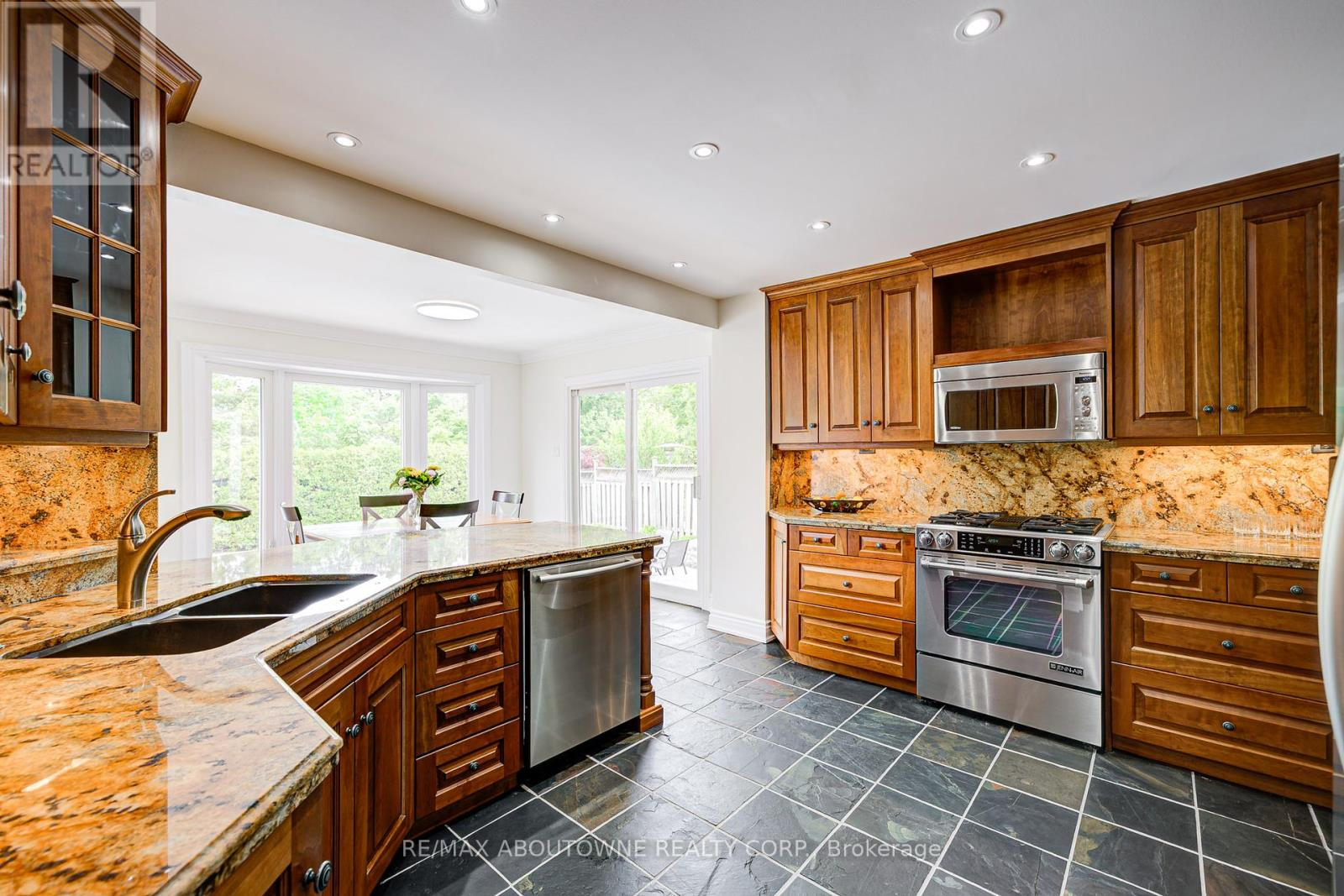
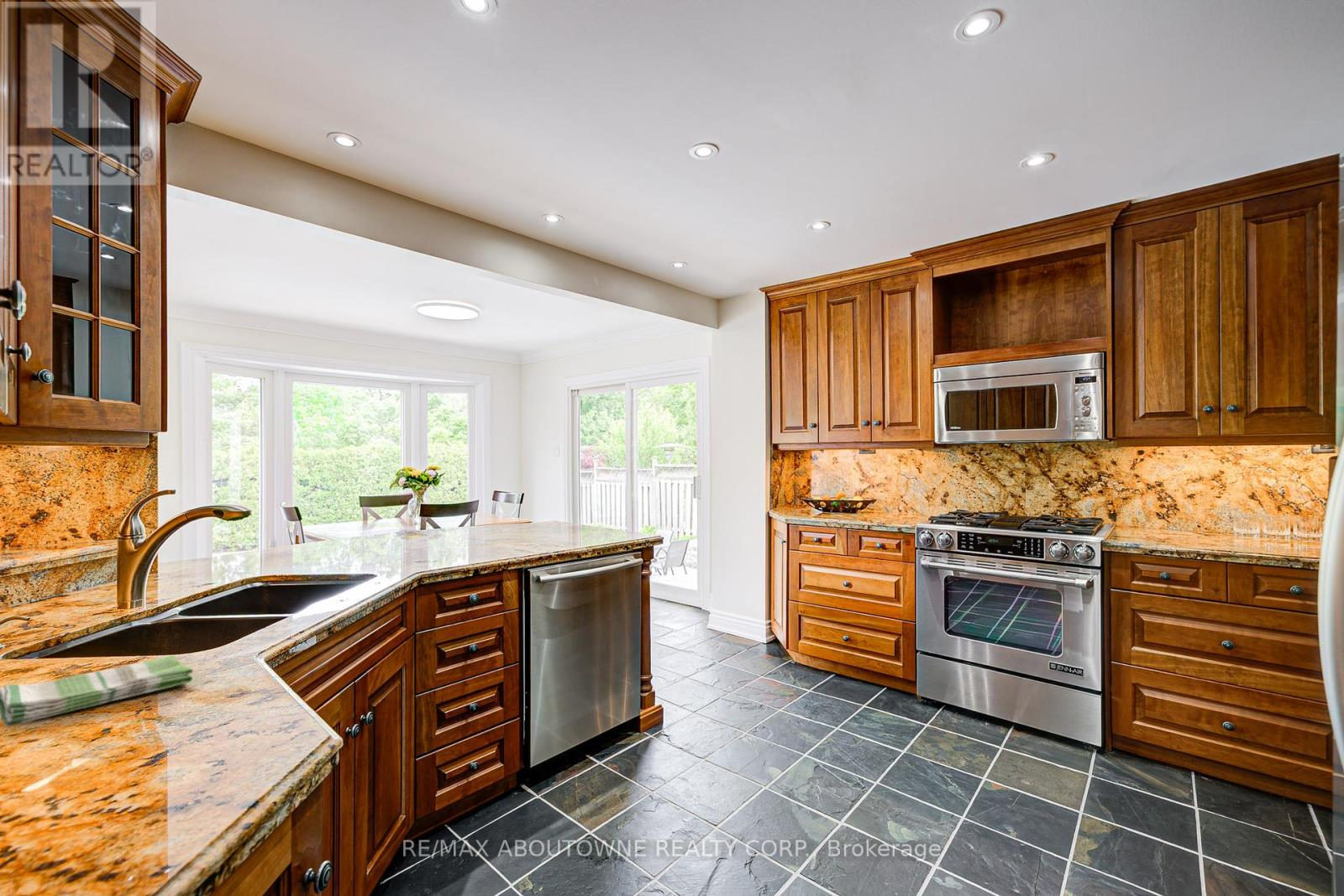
+ dish towel [0,655,194,727]
